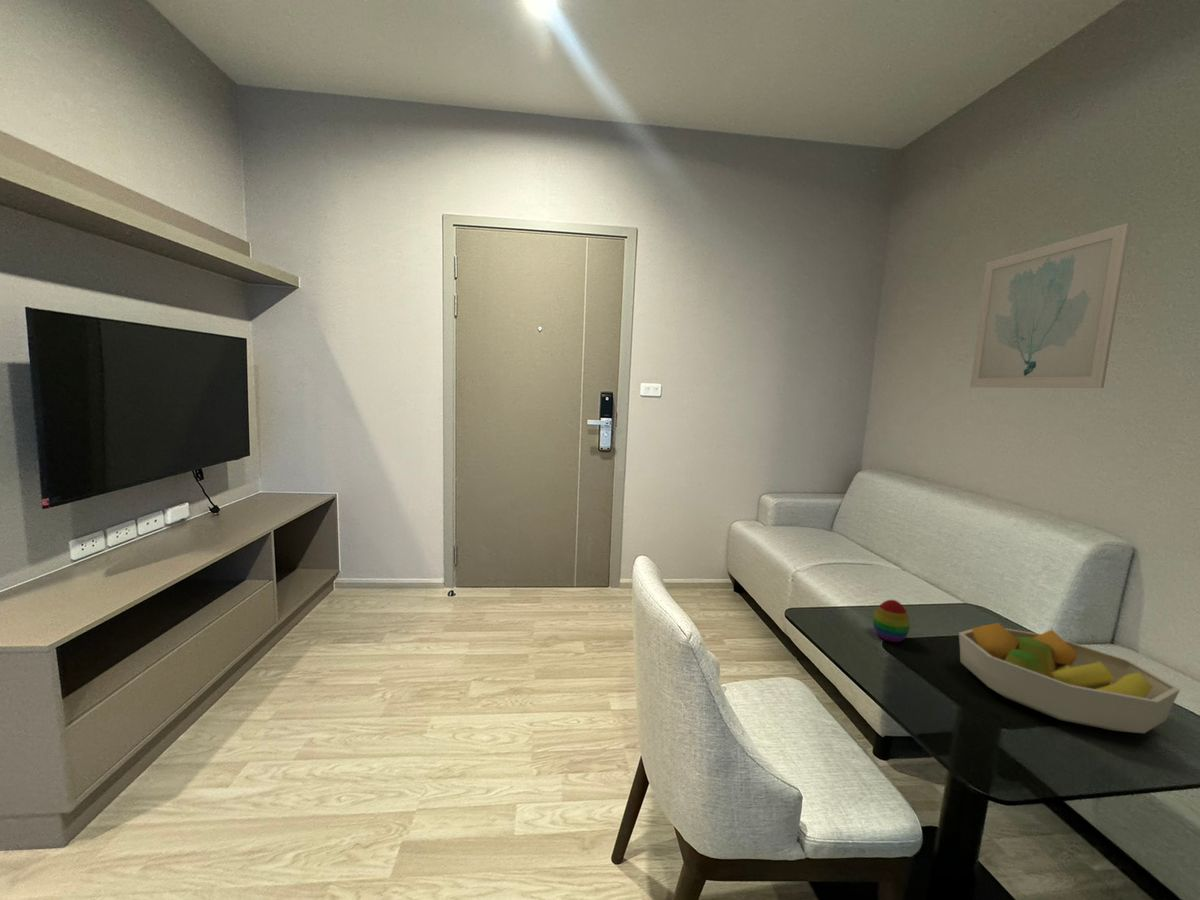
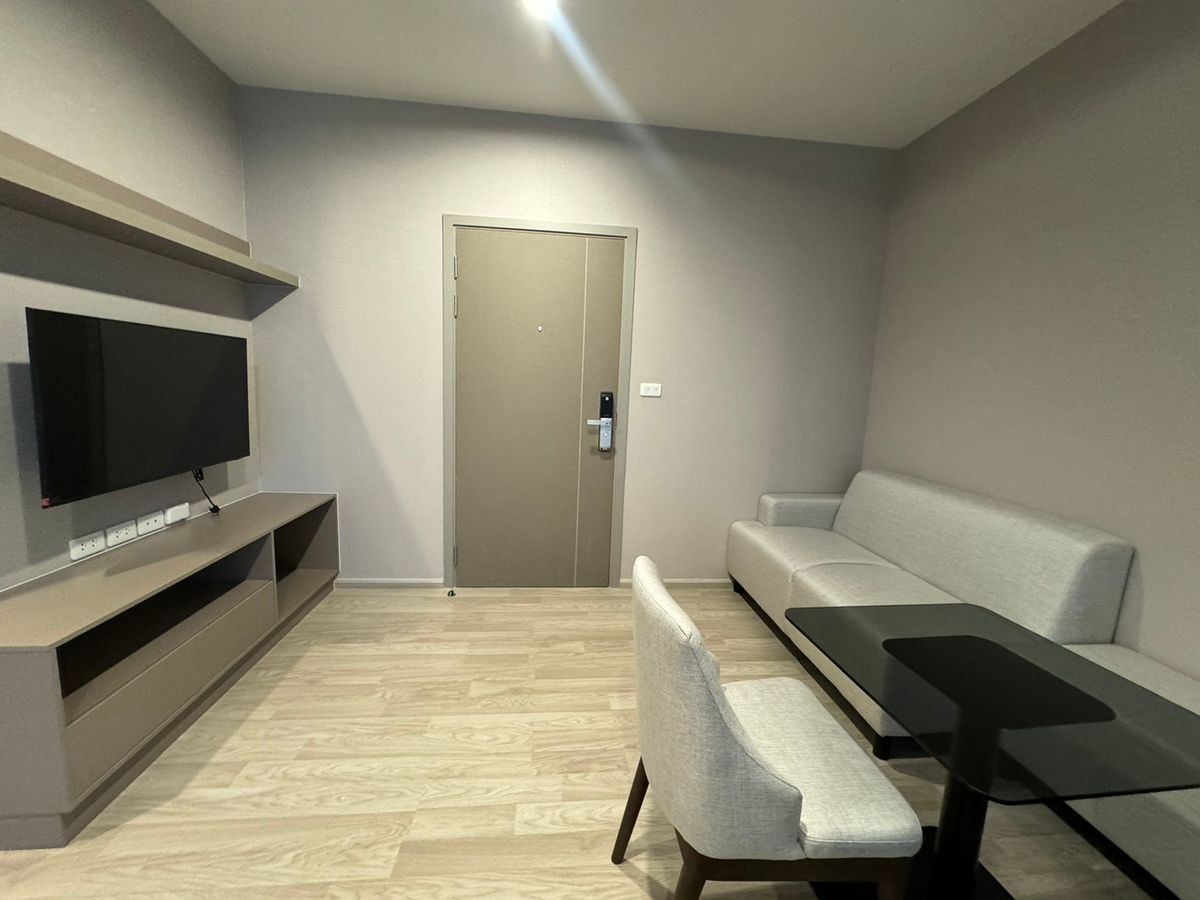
- wall art [969,222,1131,389]
- fruit bowl [958,622,1181,734]
- decorative egg [872,599,911,643]
